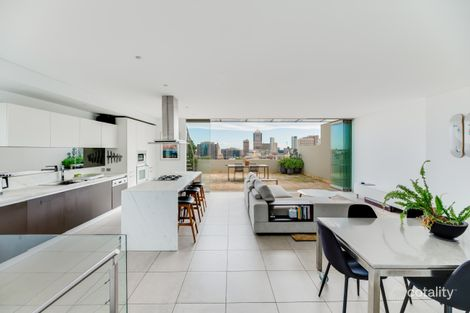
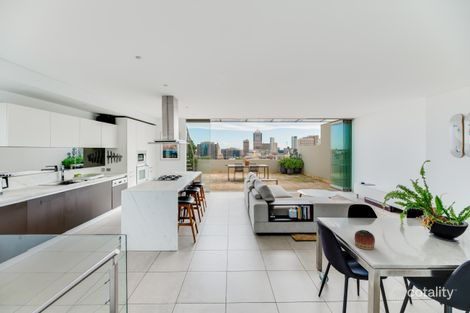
+ bowl [354,229,376,251]
